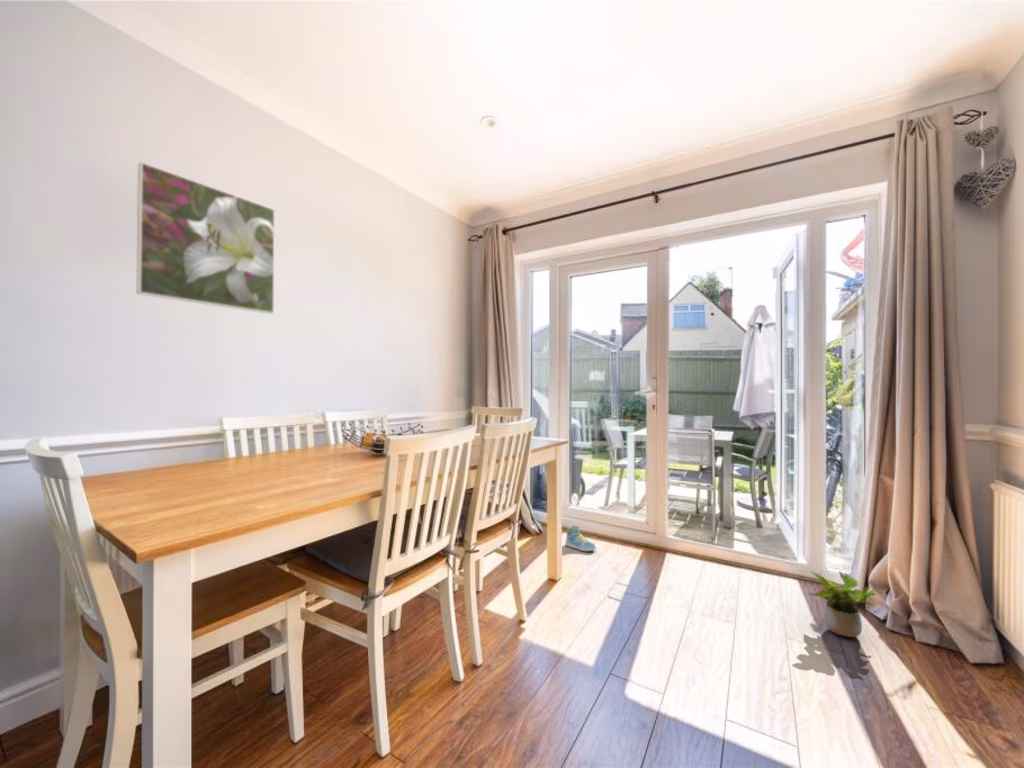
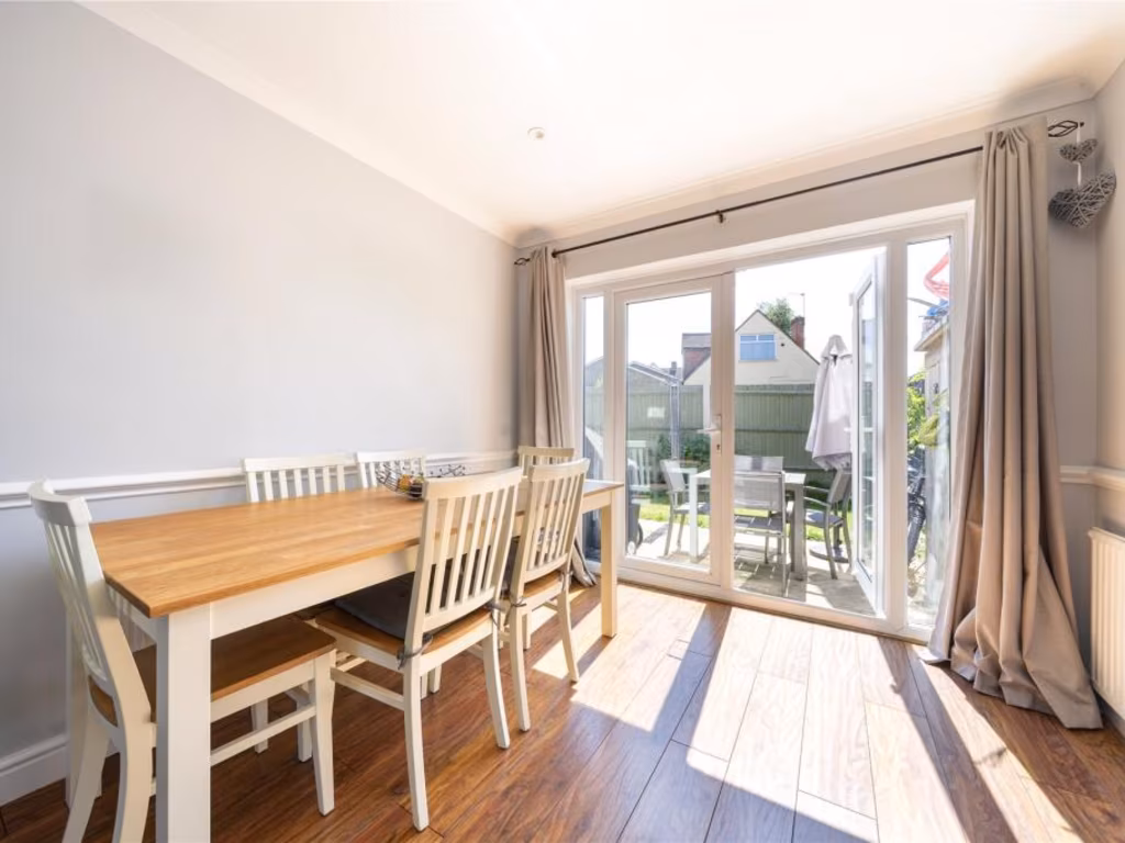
- potted plant [809,570,877,638]
- sneaker [564,524,597,552]
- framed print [135,161,276,315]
